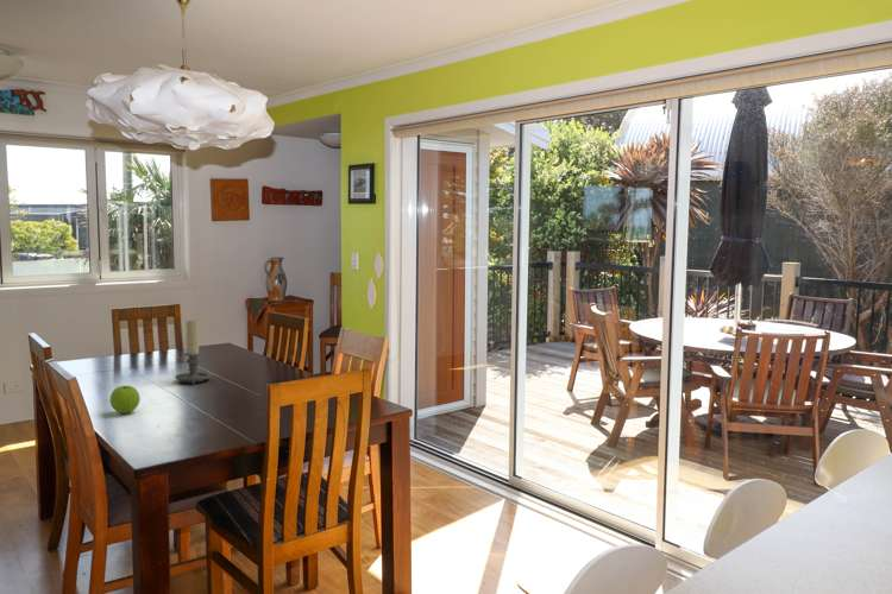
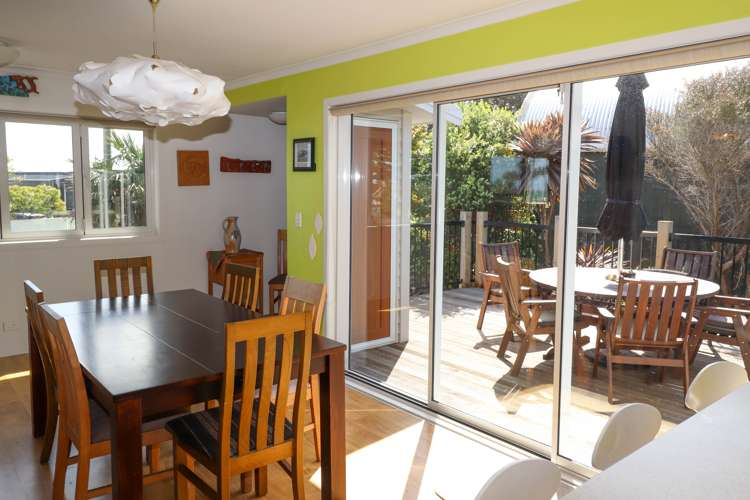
- candle holder [174,317,212,385]
- apple [109,385,142,415]
